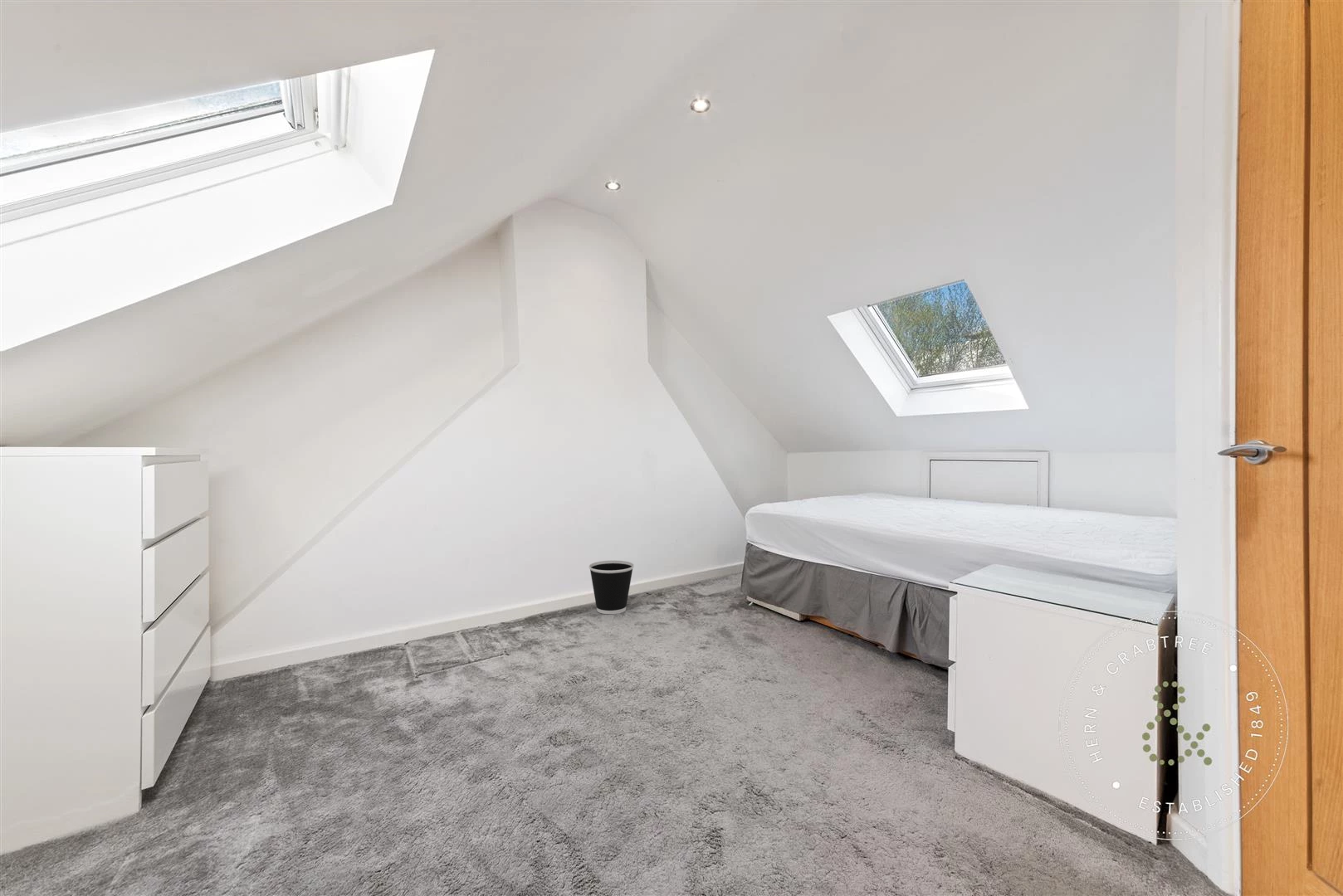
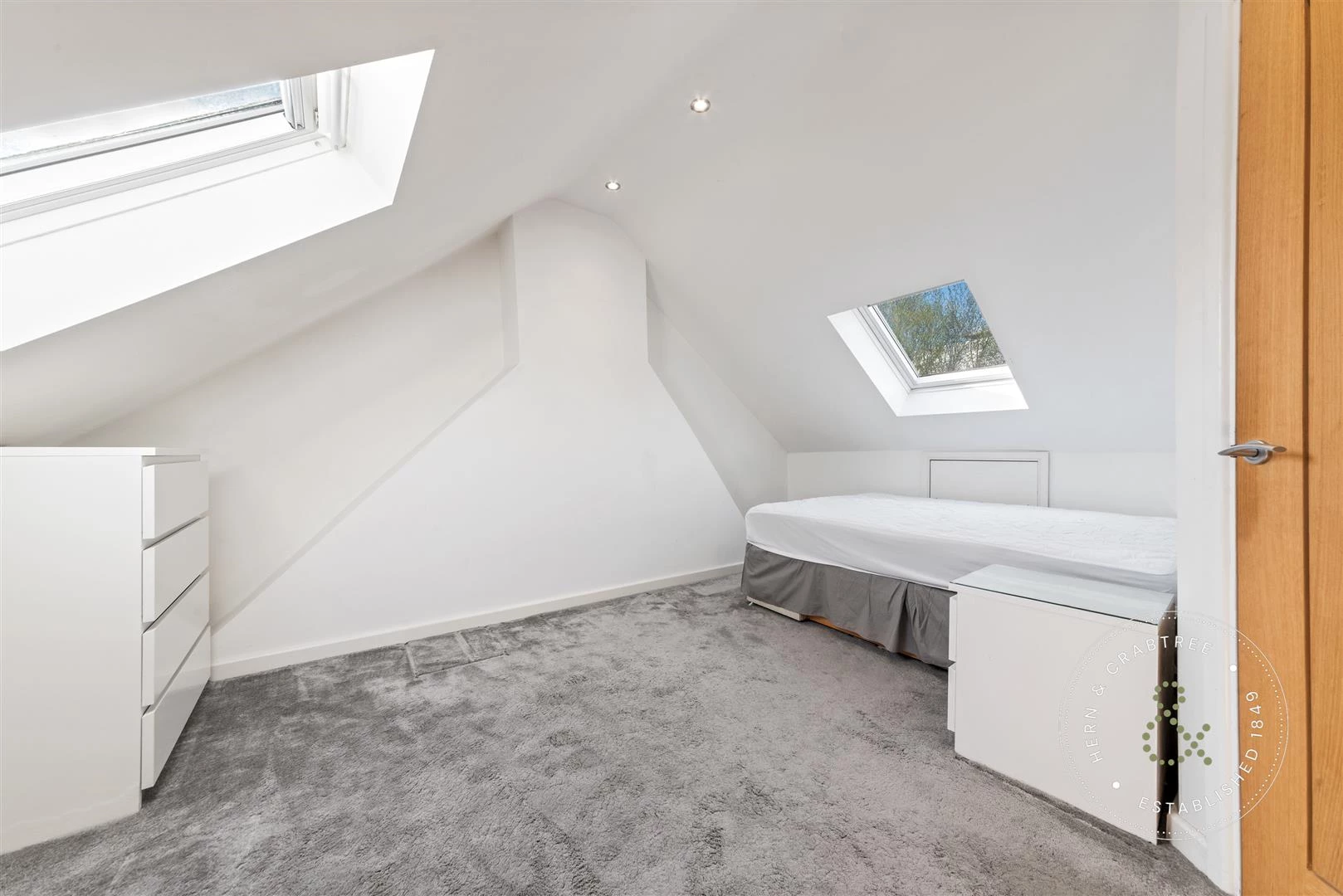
- wastebasket [588,560,635,615]
